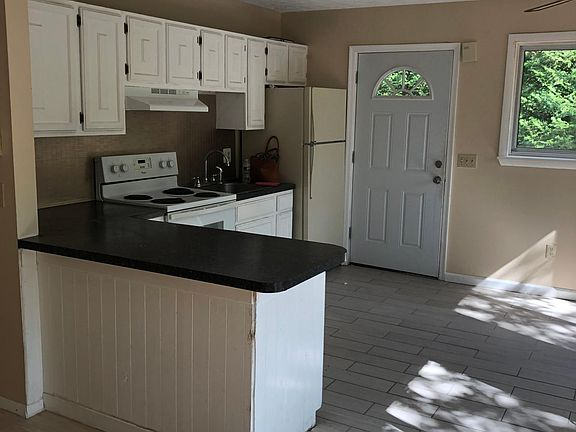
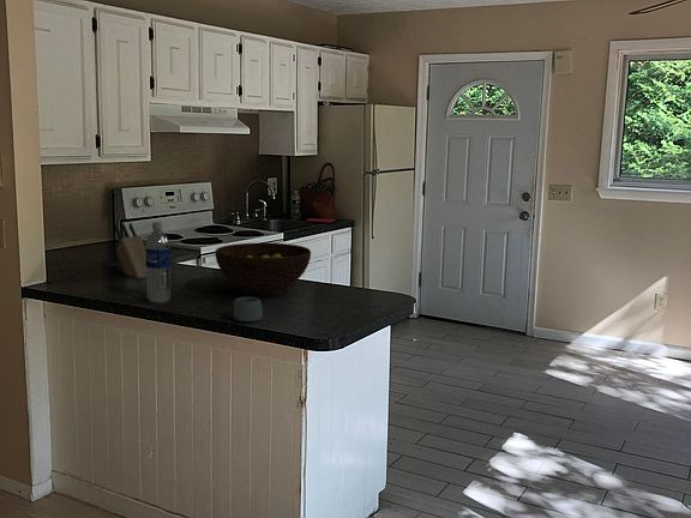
+ mug [233,296,264,323]
+ knife block [114,222,146,281]
+ fruit bowl [214,242,312,297]
+ water bottle [144,221,172,303]
